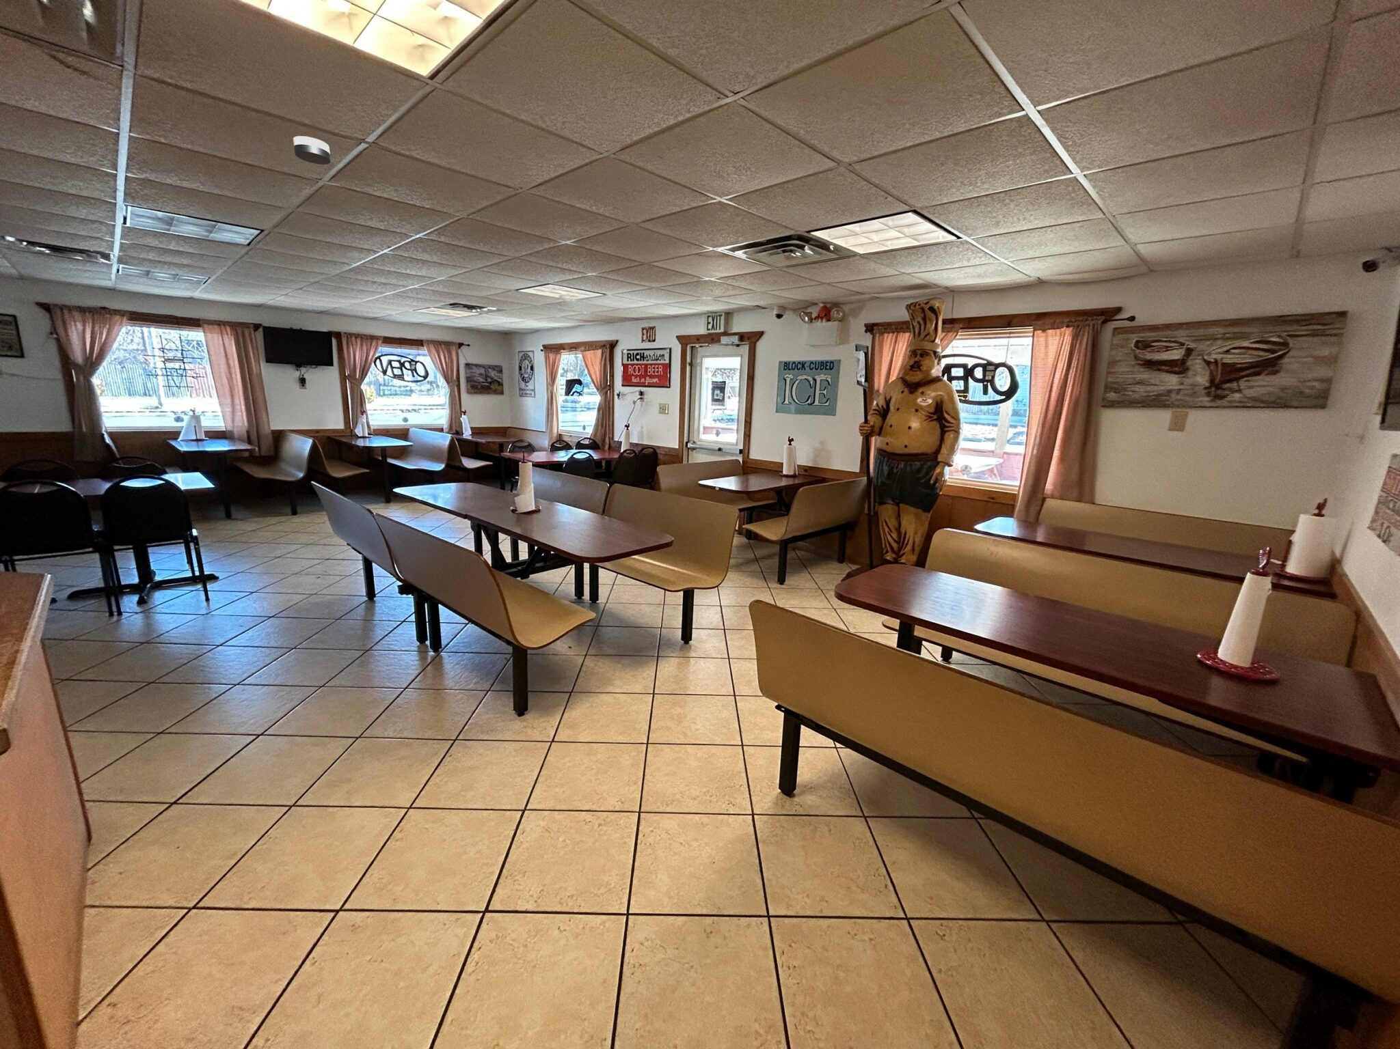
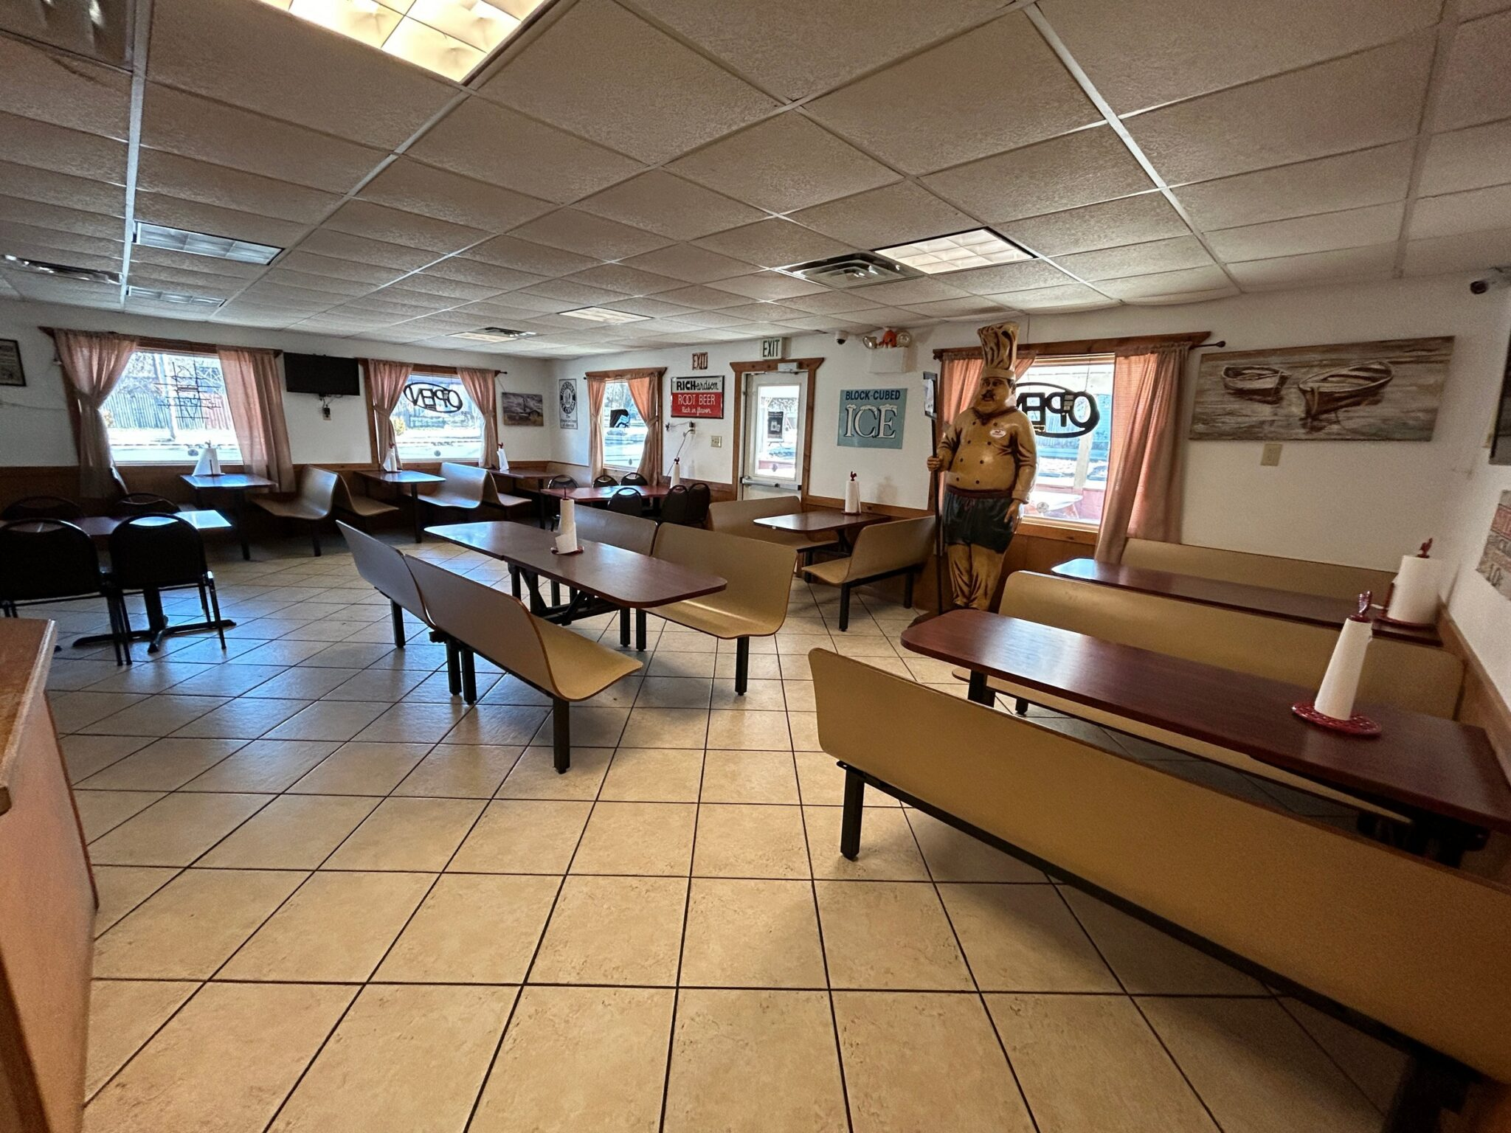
- smoke detector [292,136,331,165]
